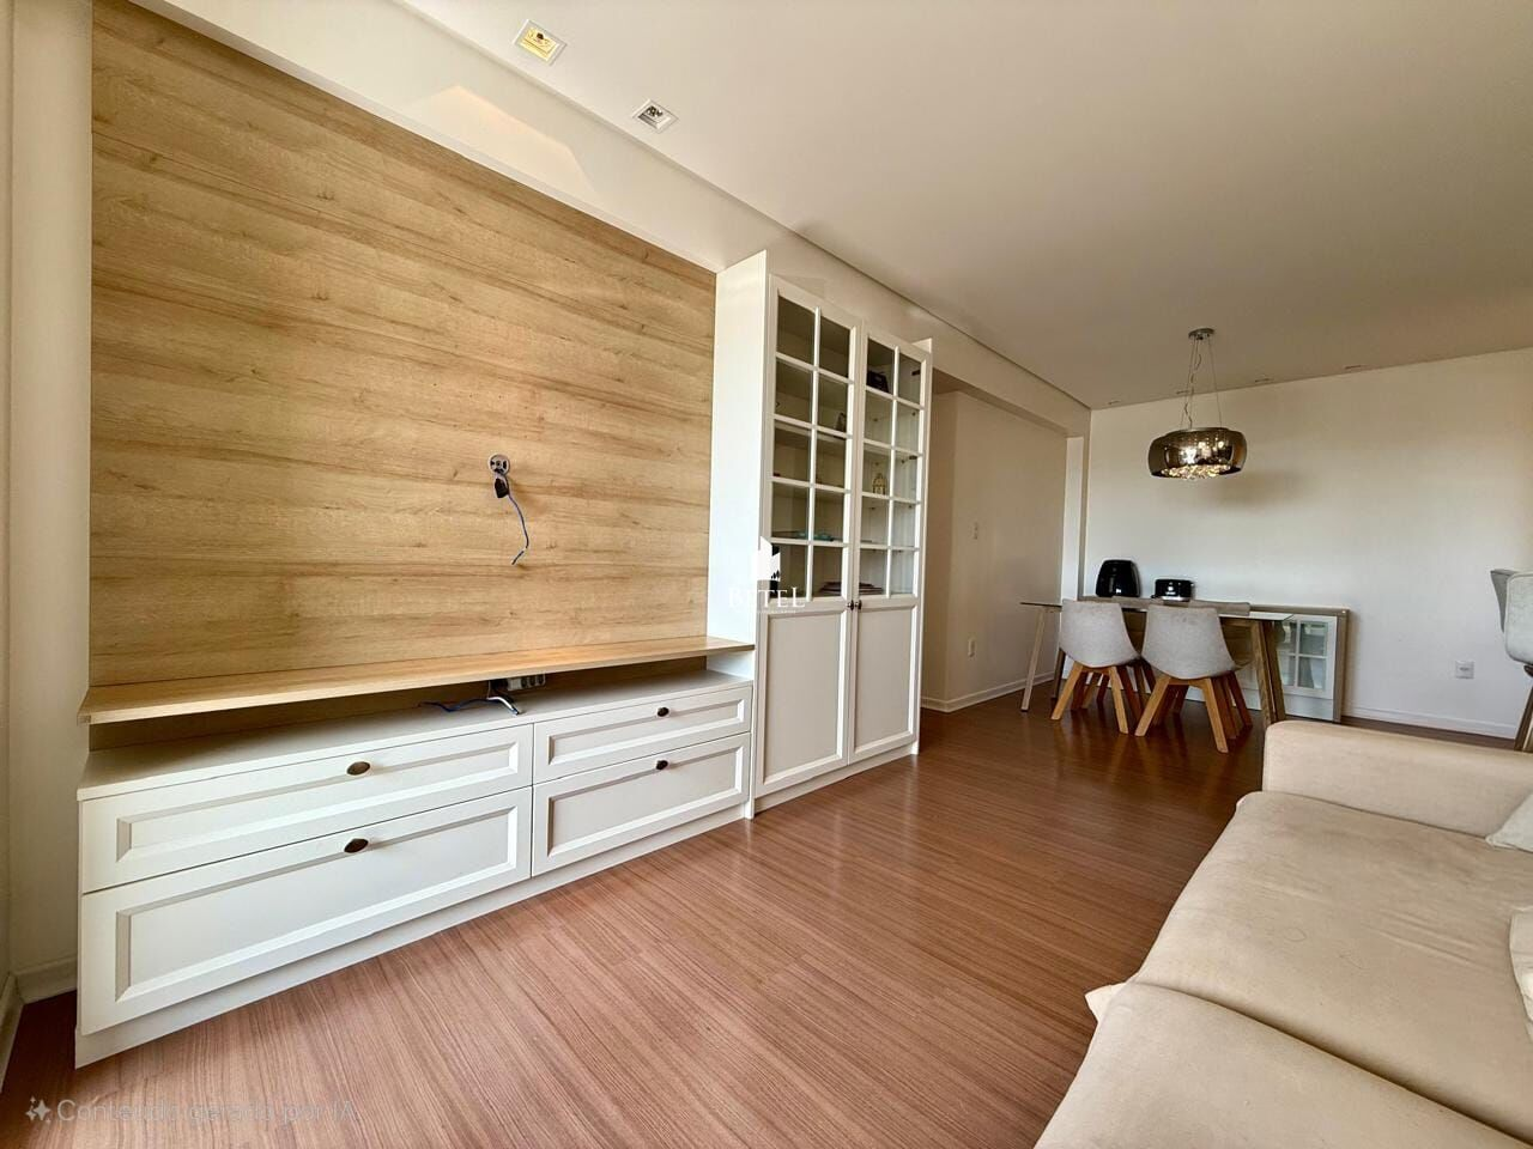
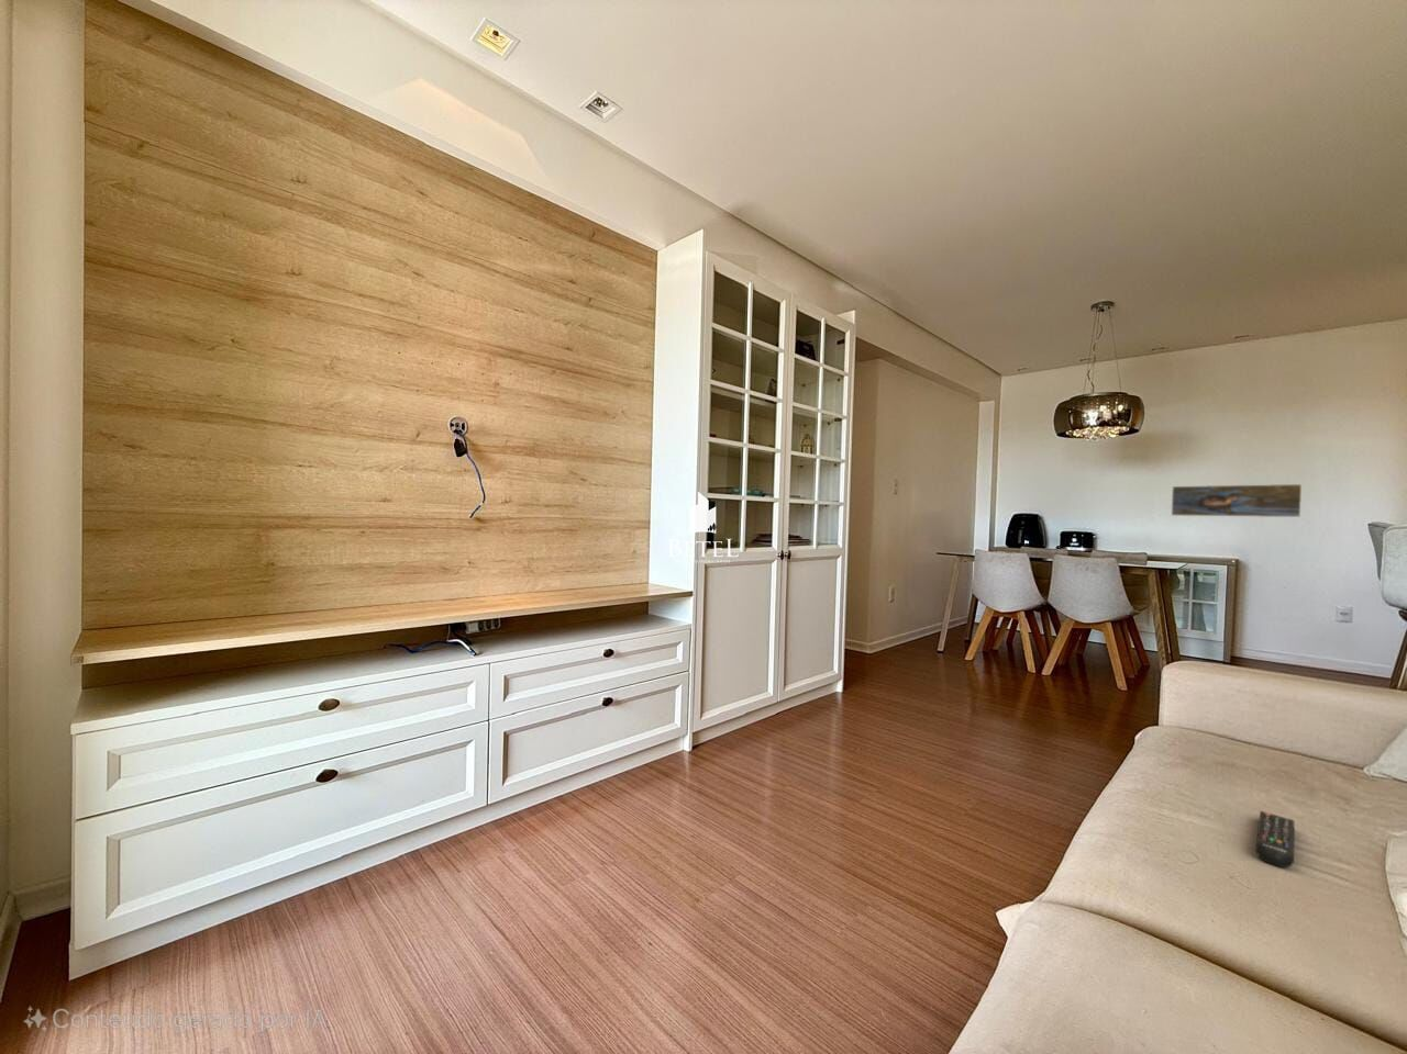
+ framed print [1171,483,1303,518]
+ remote control [1254,810,1295,868]
